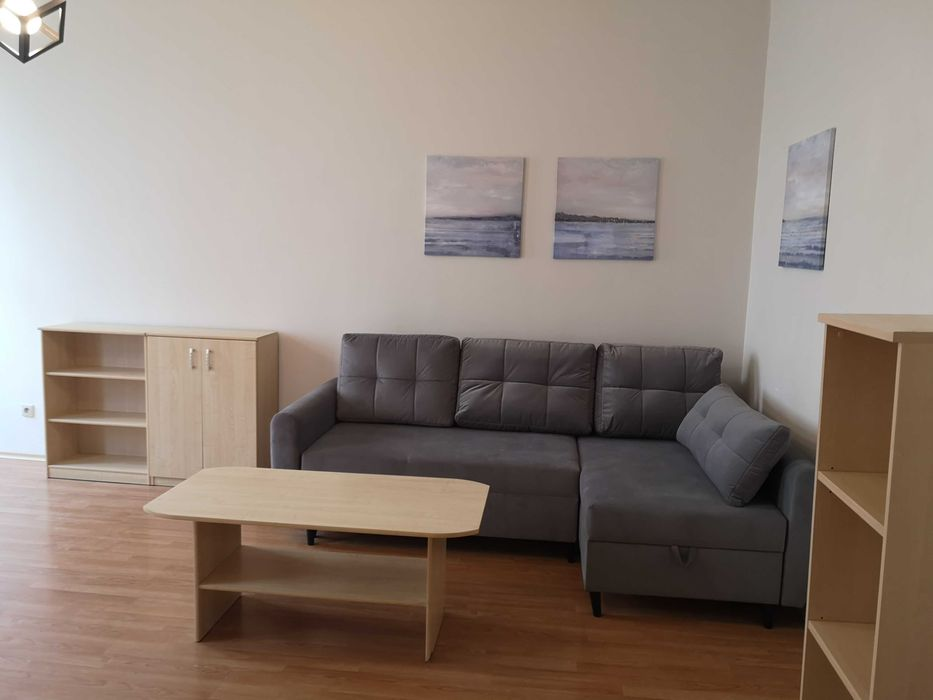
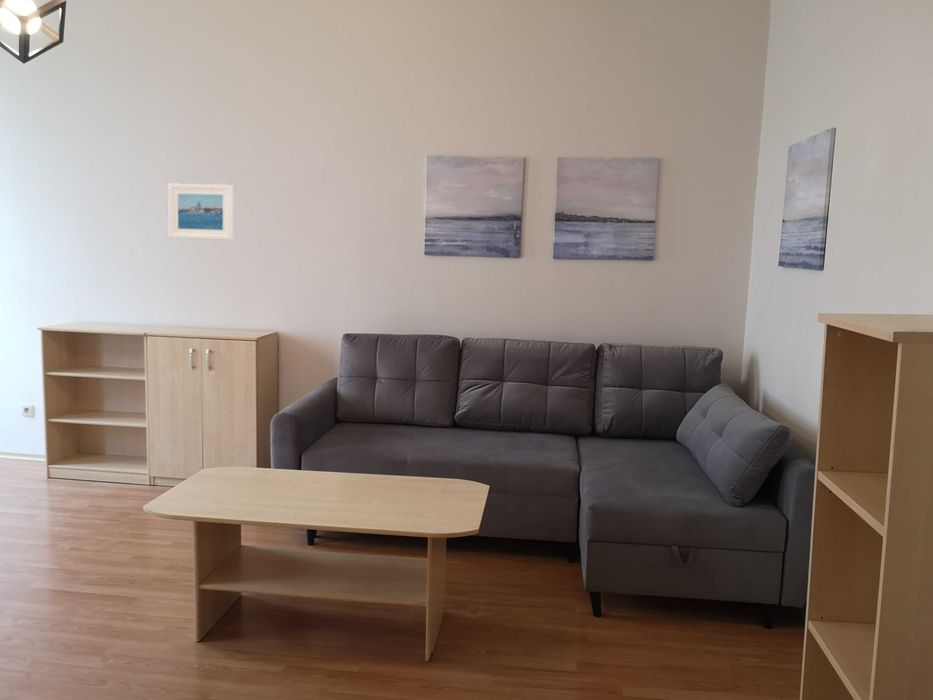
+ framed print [167,183,234,241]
